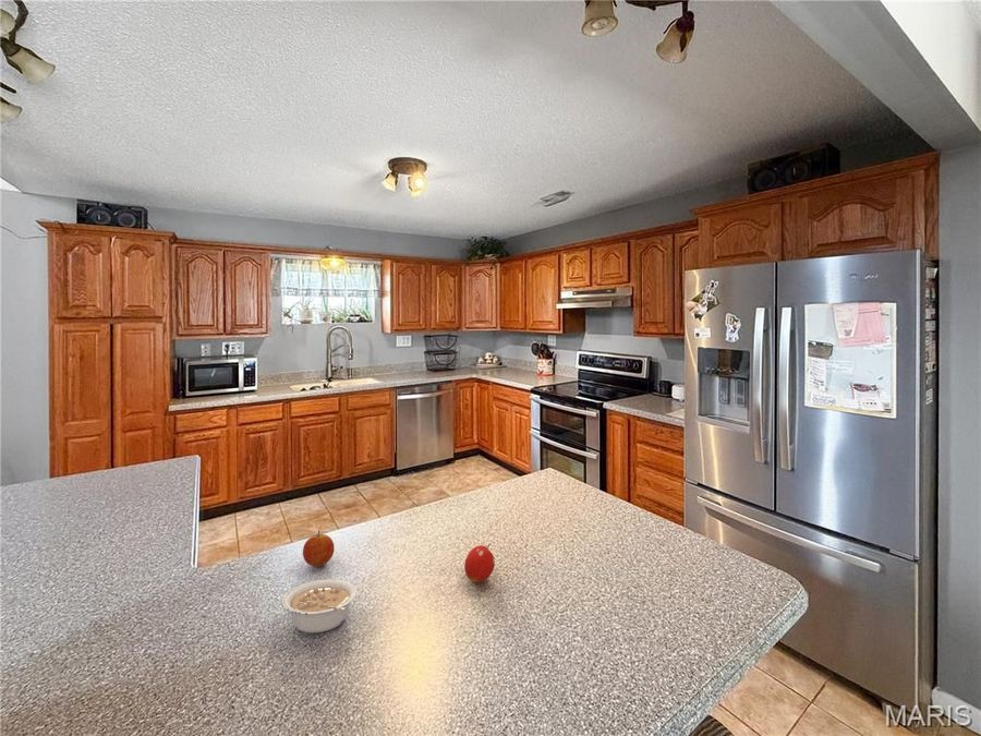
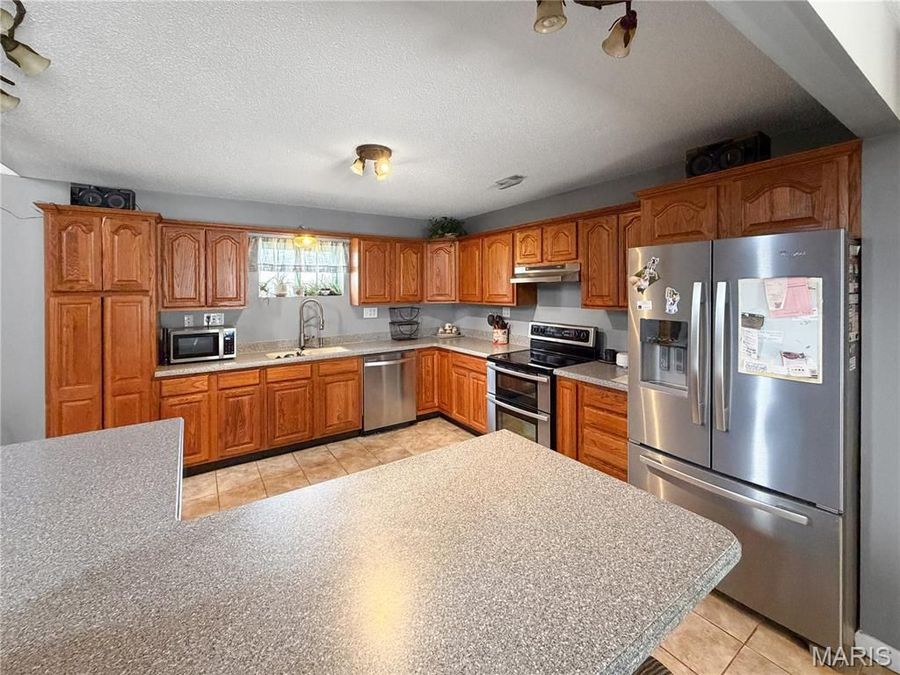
- legume [281,579,358,634]
- fruit [463,542,496,583]
- fruit [302,530,336,568]
